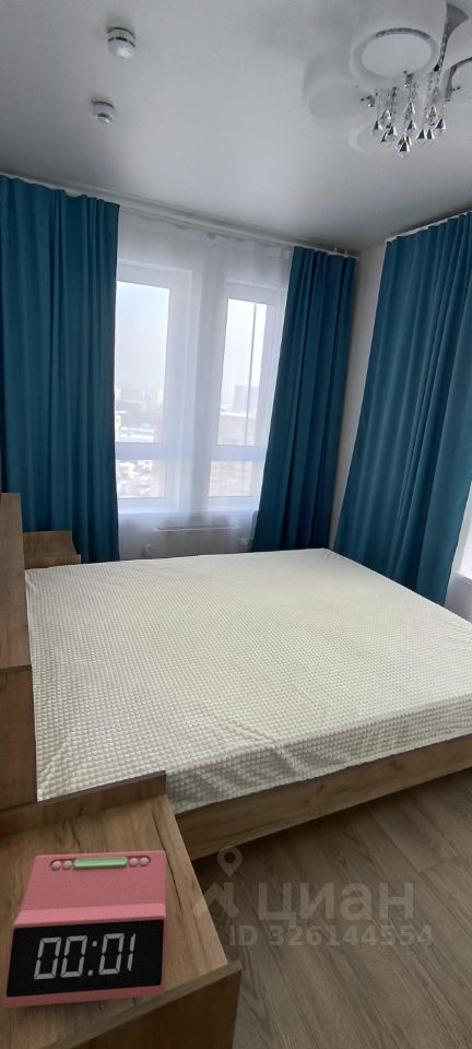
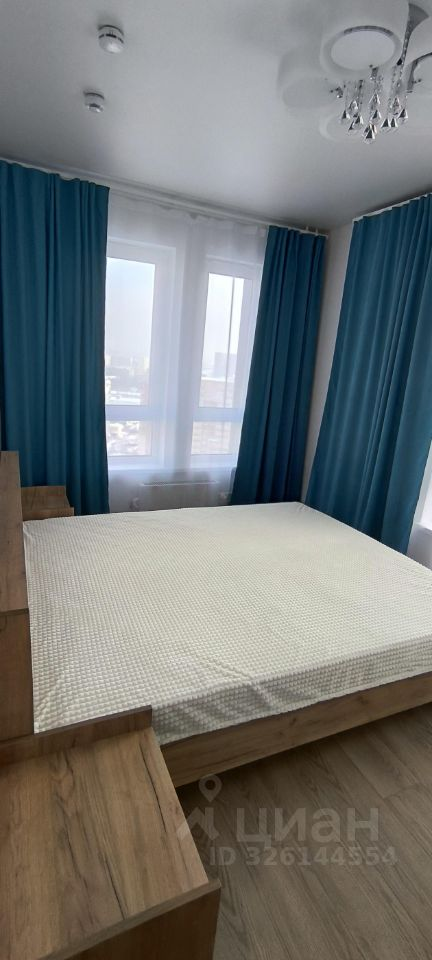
- alarm clock [1,850,168,1009]
